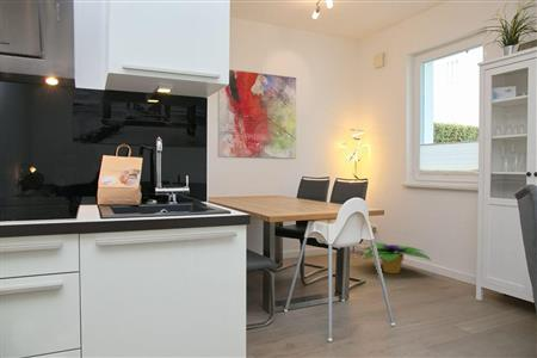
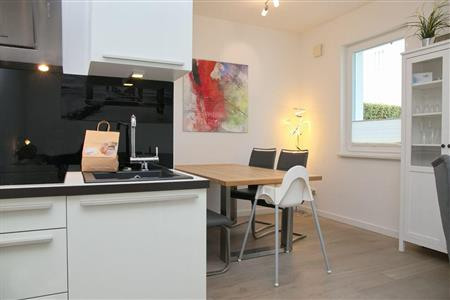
- potted plant [360,242,432,274]
